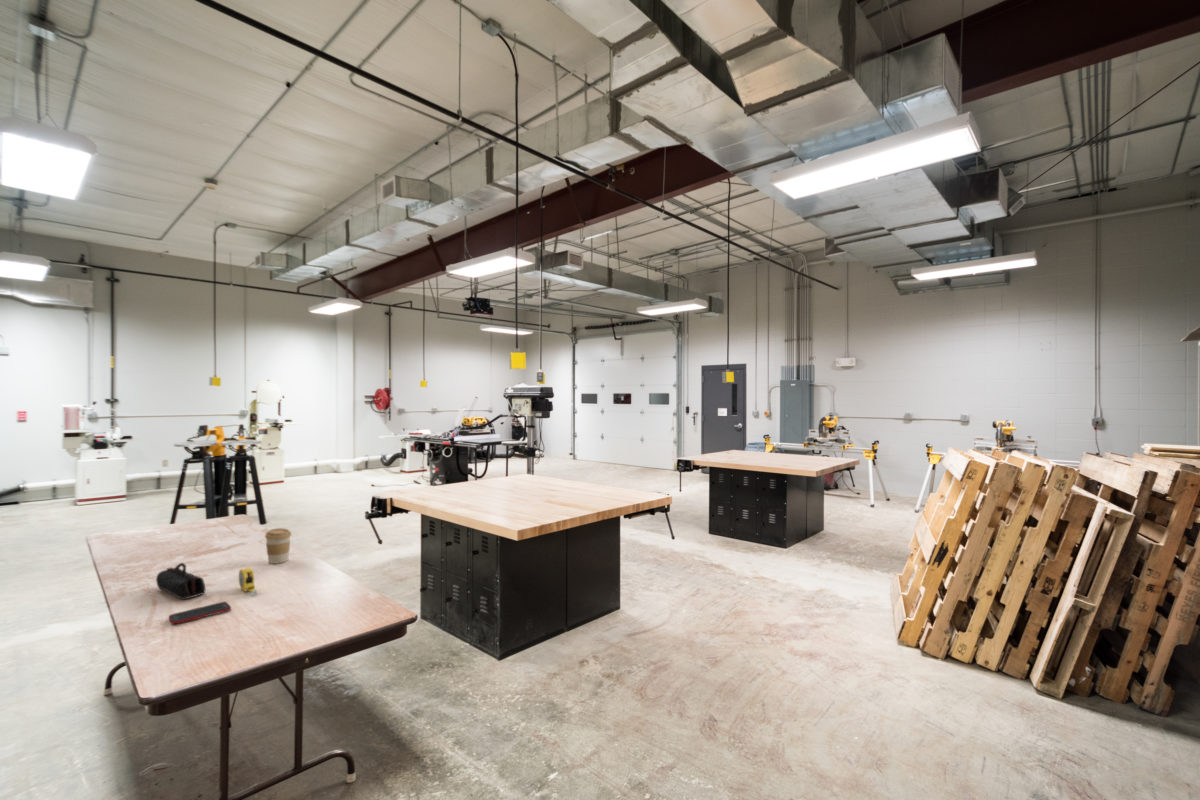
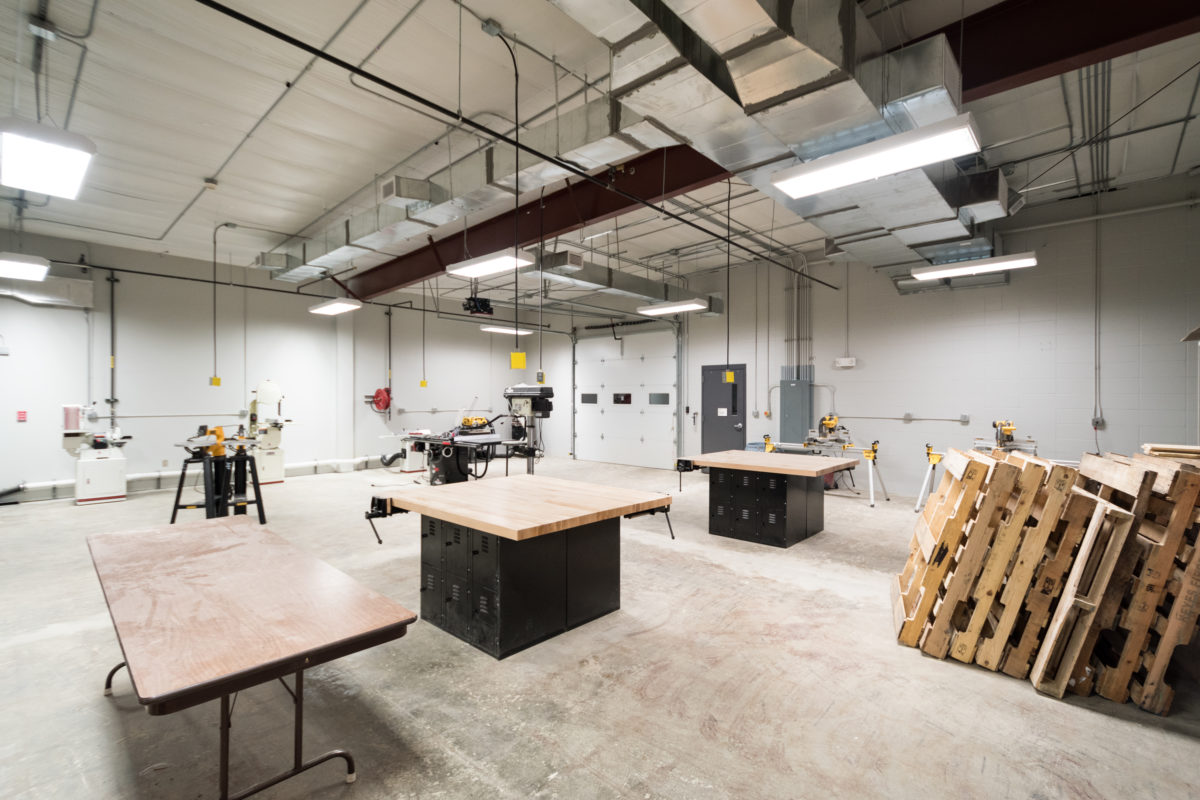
- pencil case [155,562,207,600]
- cell phone [168,601,232,625]
- coffee cup [264,527,293,565]
- tape measure [238,566,258,597]
